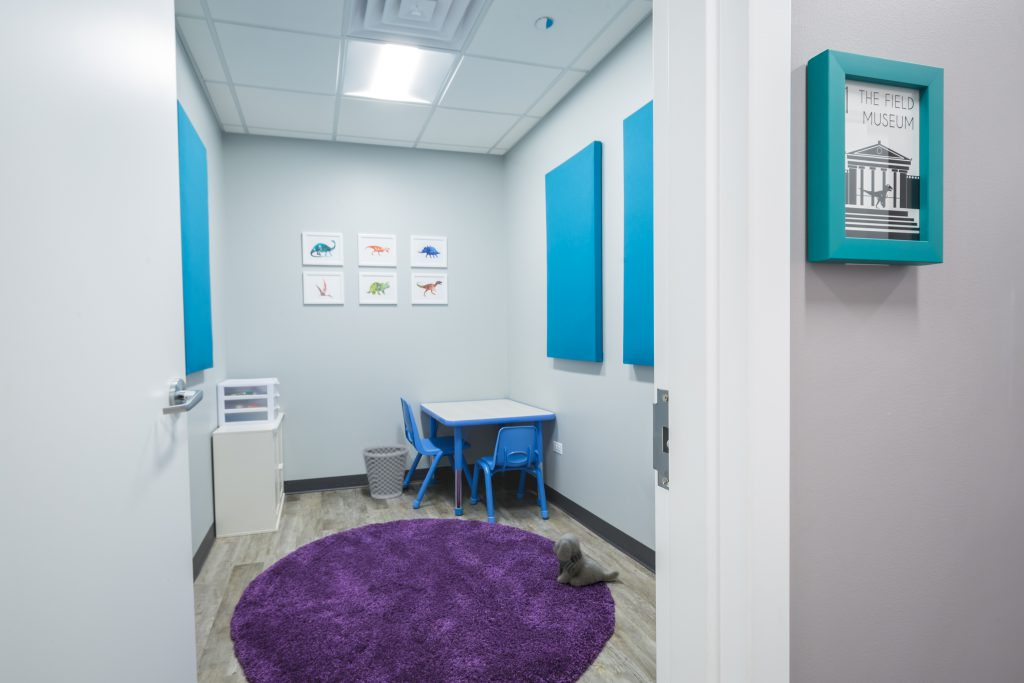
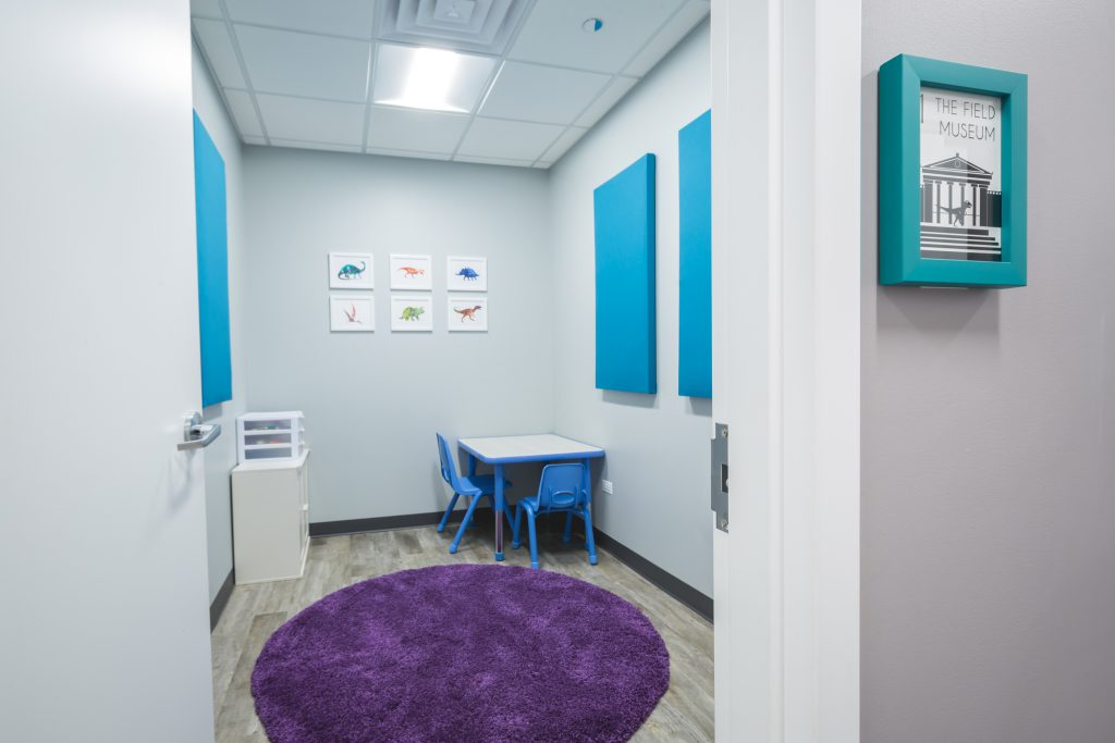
- wastebasket [361,443,410,500]
- plush toy [552,533,620,588]
